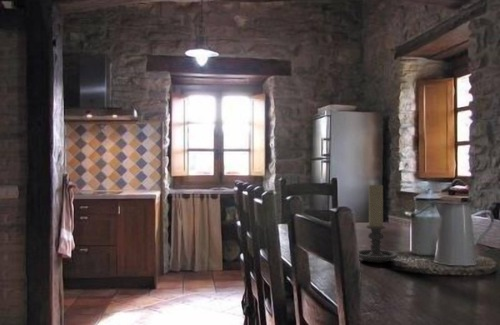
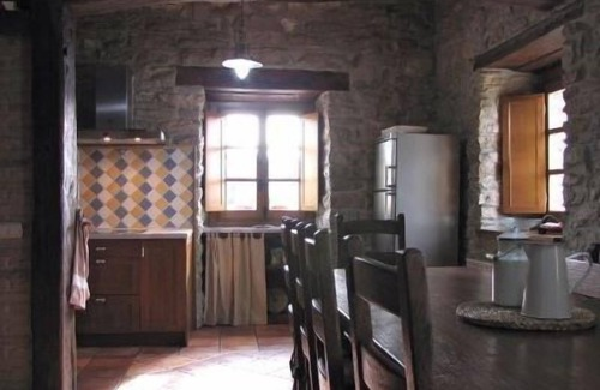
- candle holder [357,183,398,264]
